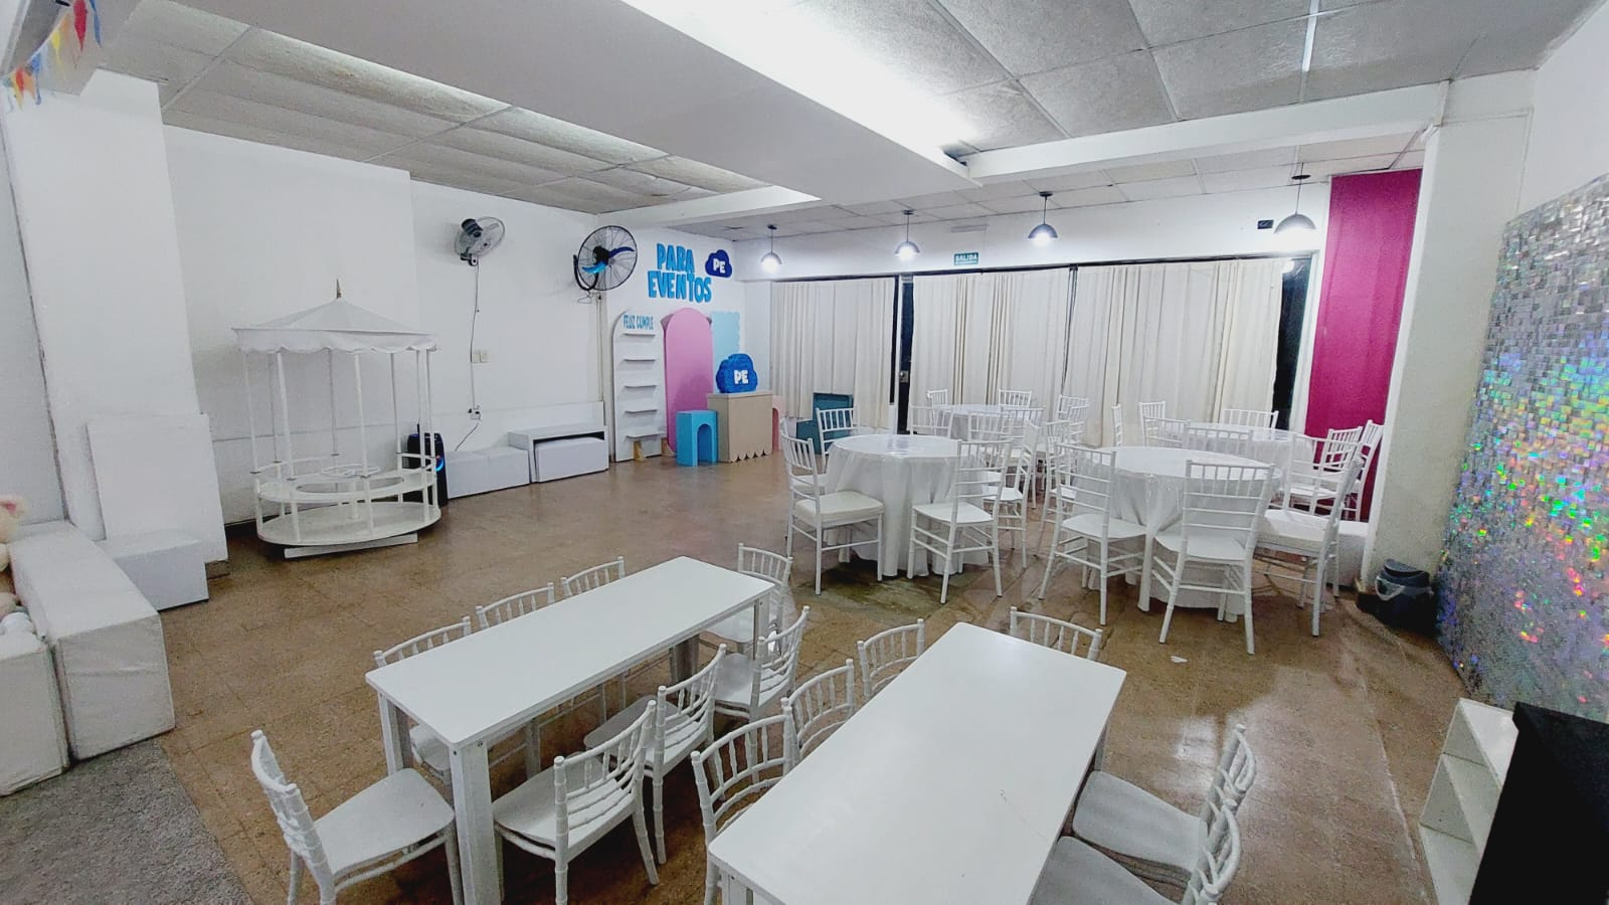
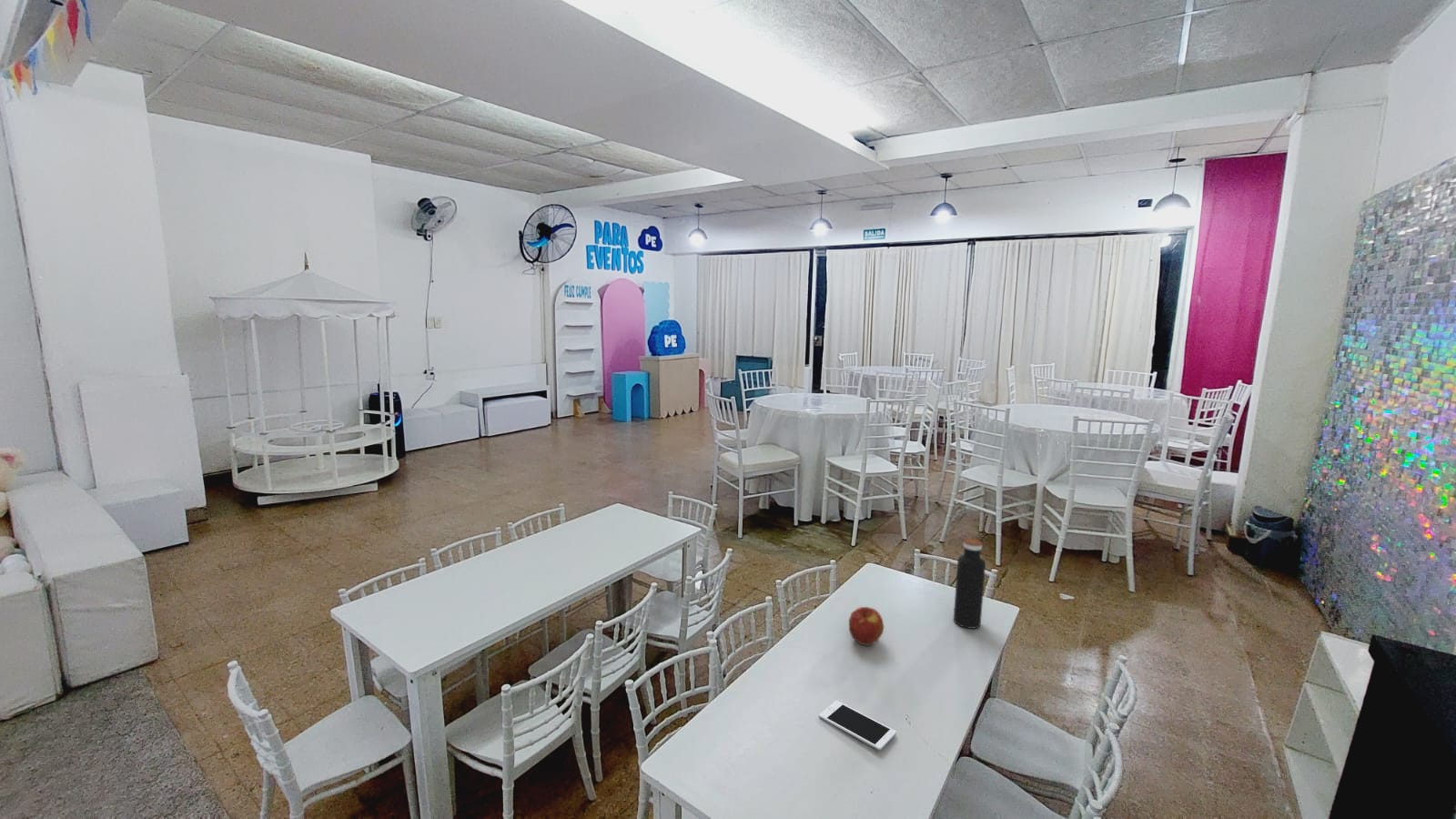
+ apple [848,606,885,647]
+ water bottle [953,538,986,630]
+ cell phone [818,700,897,751]
